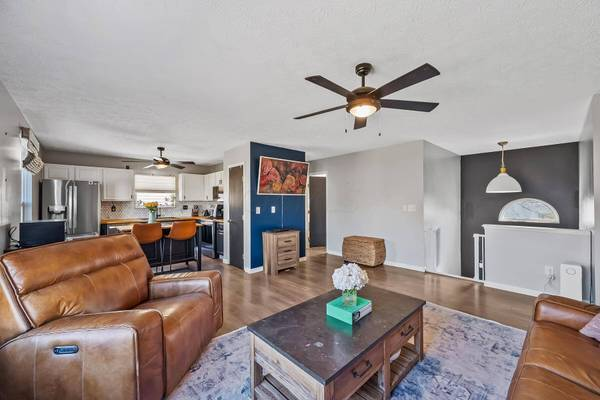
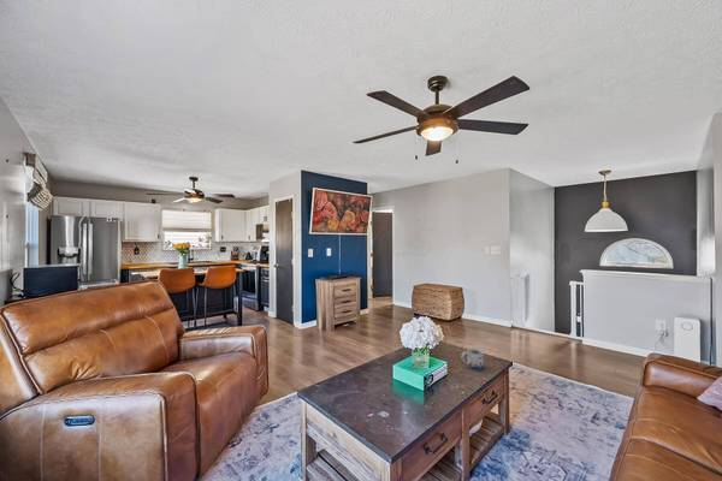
+ mug [461,348,485,372]
